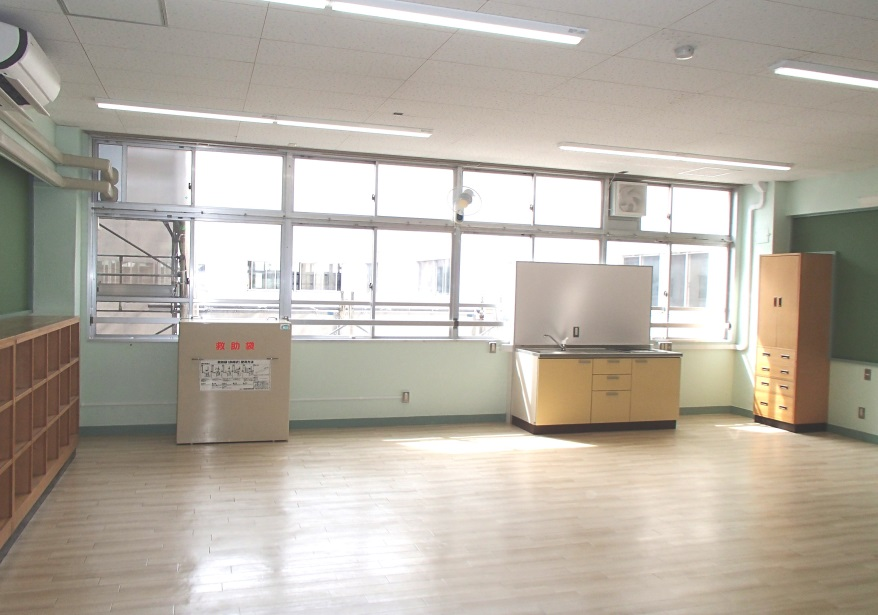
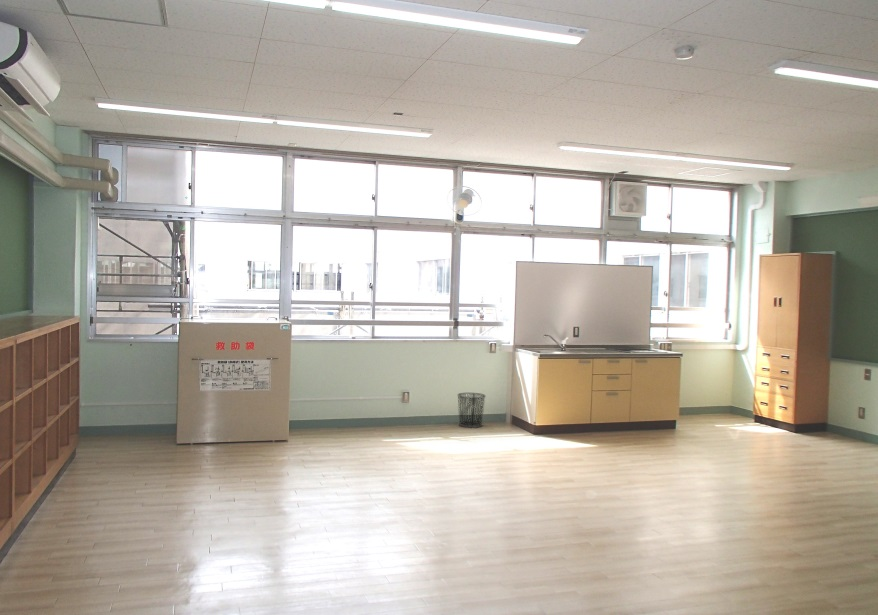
+ waste bin [456,392,487,429]
